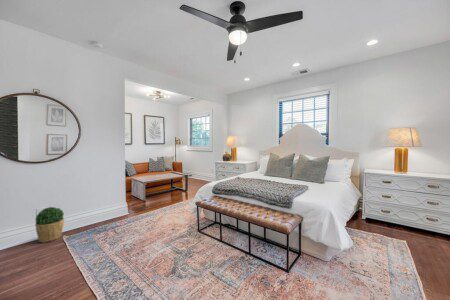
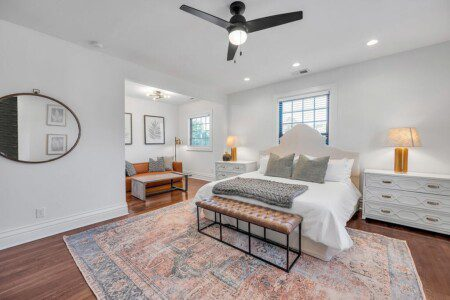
- potted plant [34,206,65,244]
